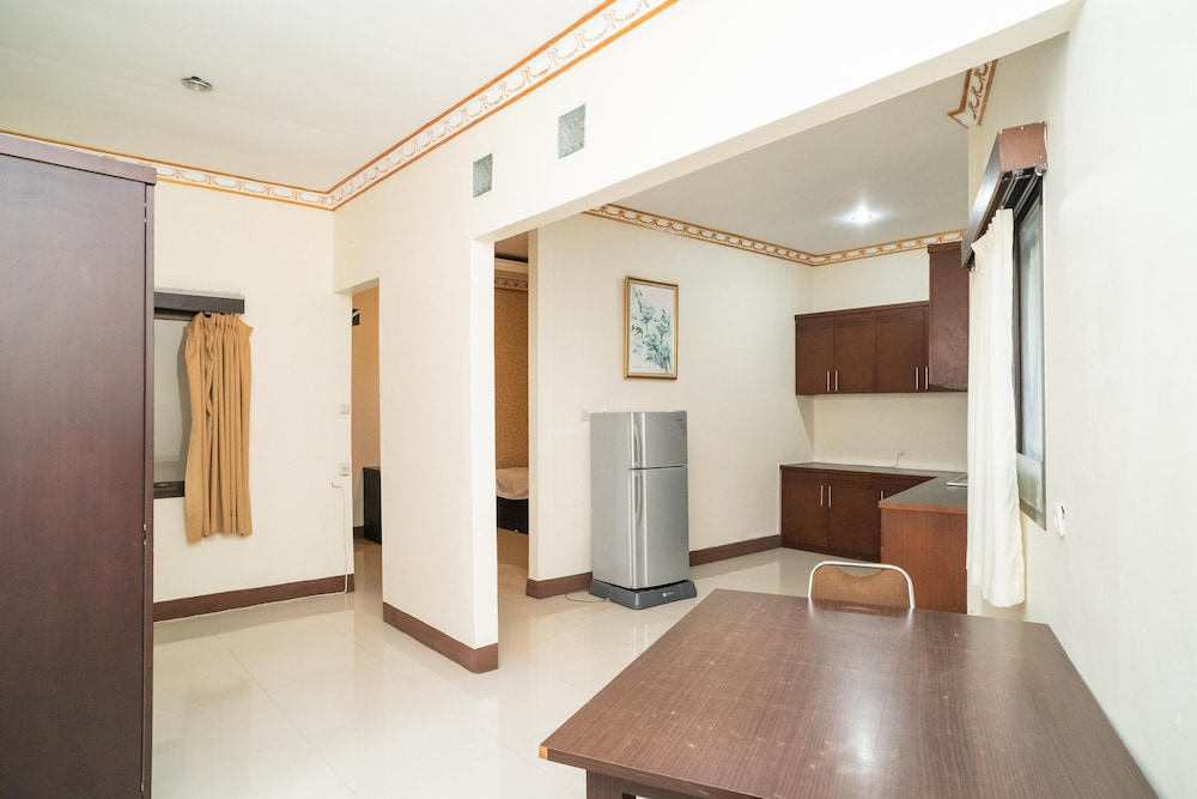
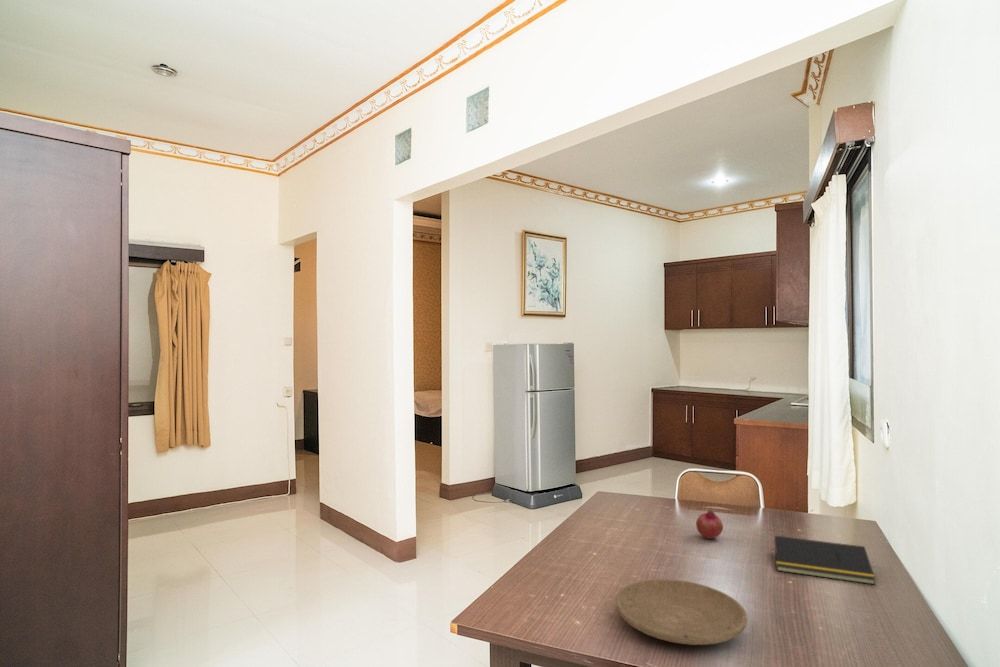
+ fruit [695,510,724,540]
+ notepad [772,535,876,586]
+ plate [615,578,748,646]
